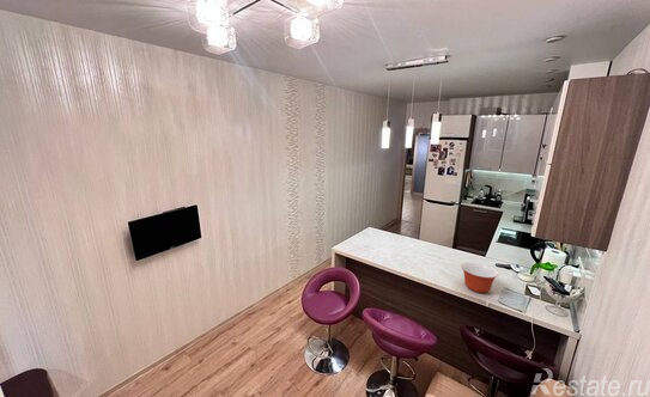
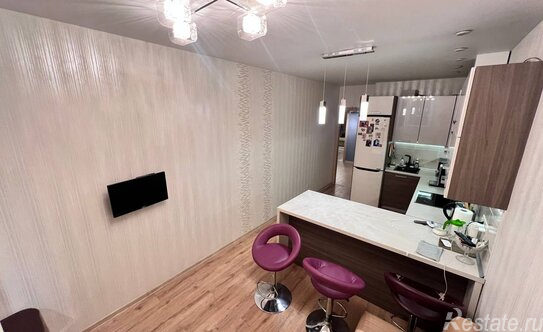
- mixing bowl [460,262,500,294]
